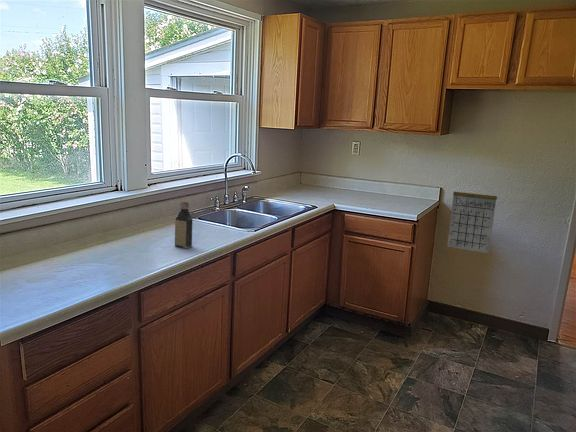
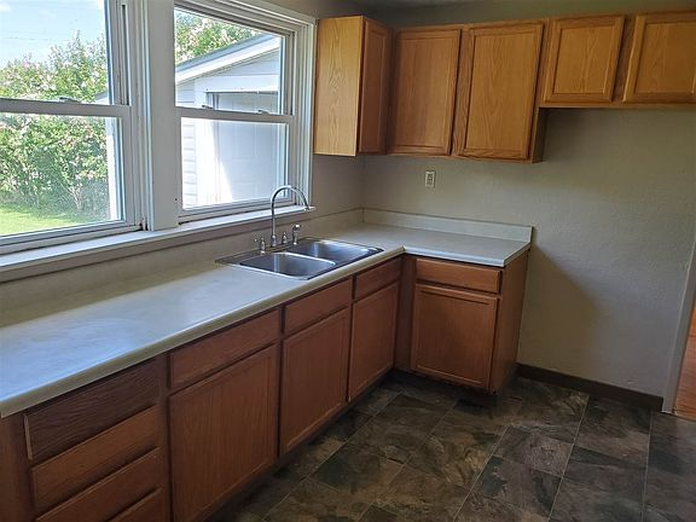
- calendar [446,180,498,254]
- bottle [174,201,193,249]
